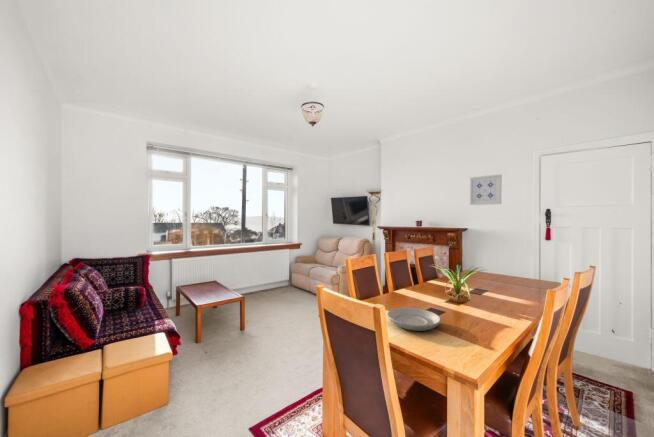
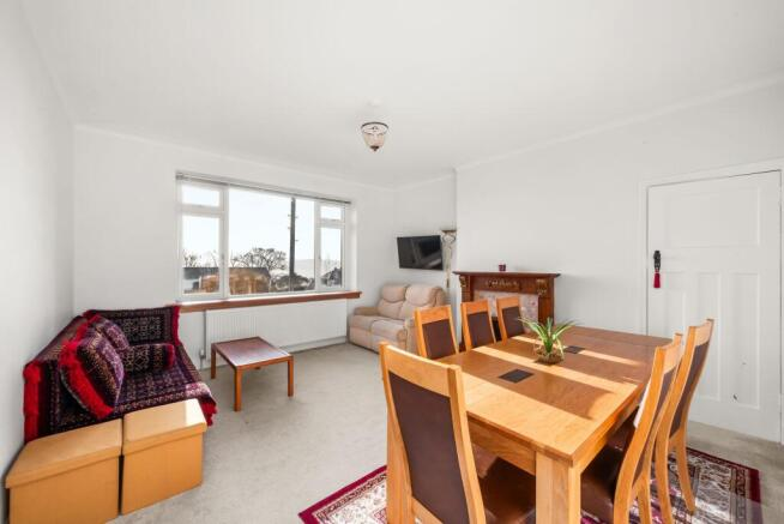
- wall art [469,173,503,206]
- plate [386,307,442,332]
